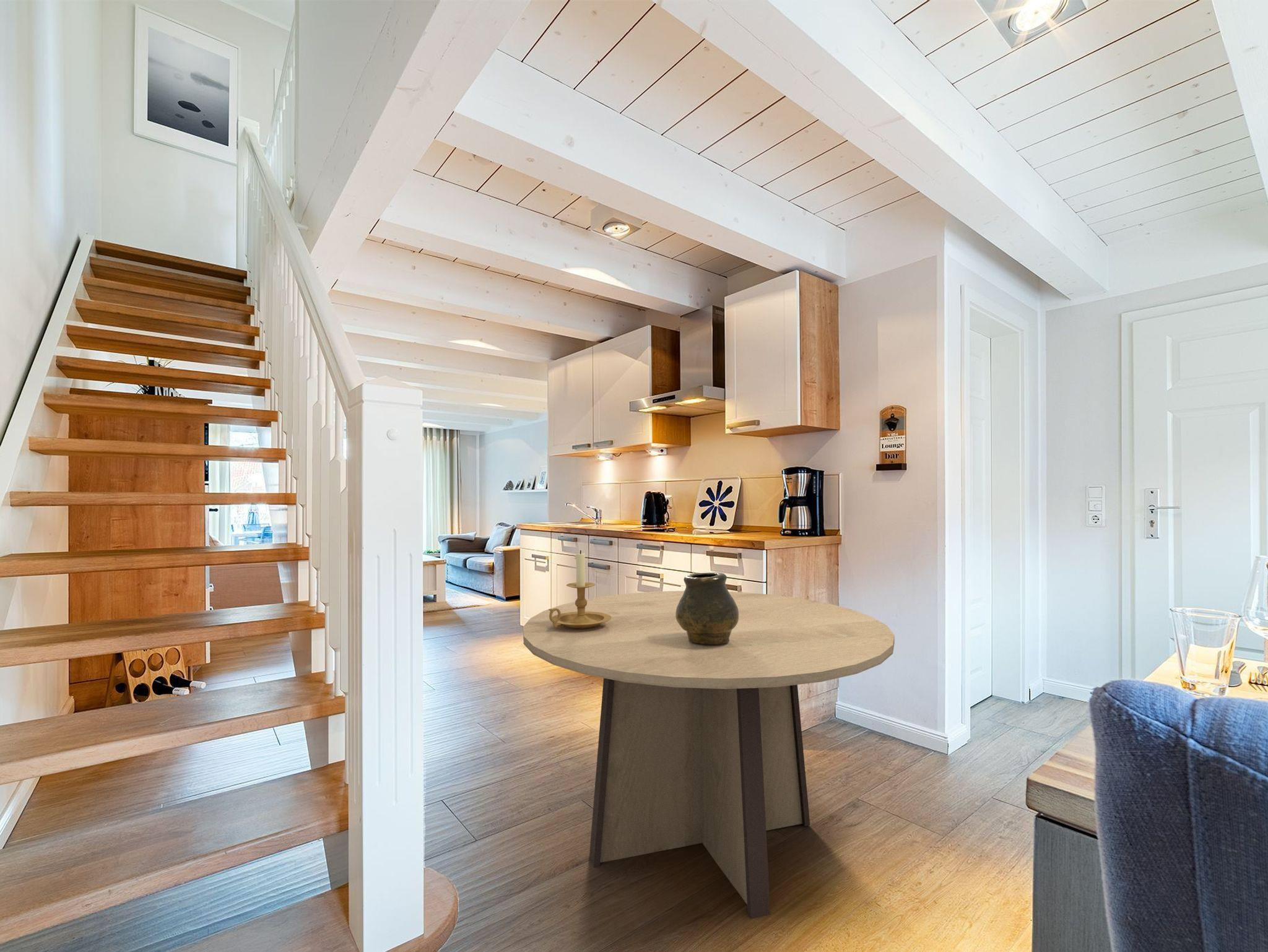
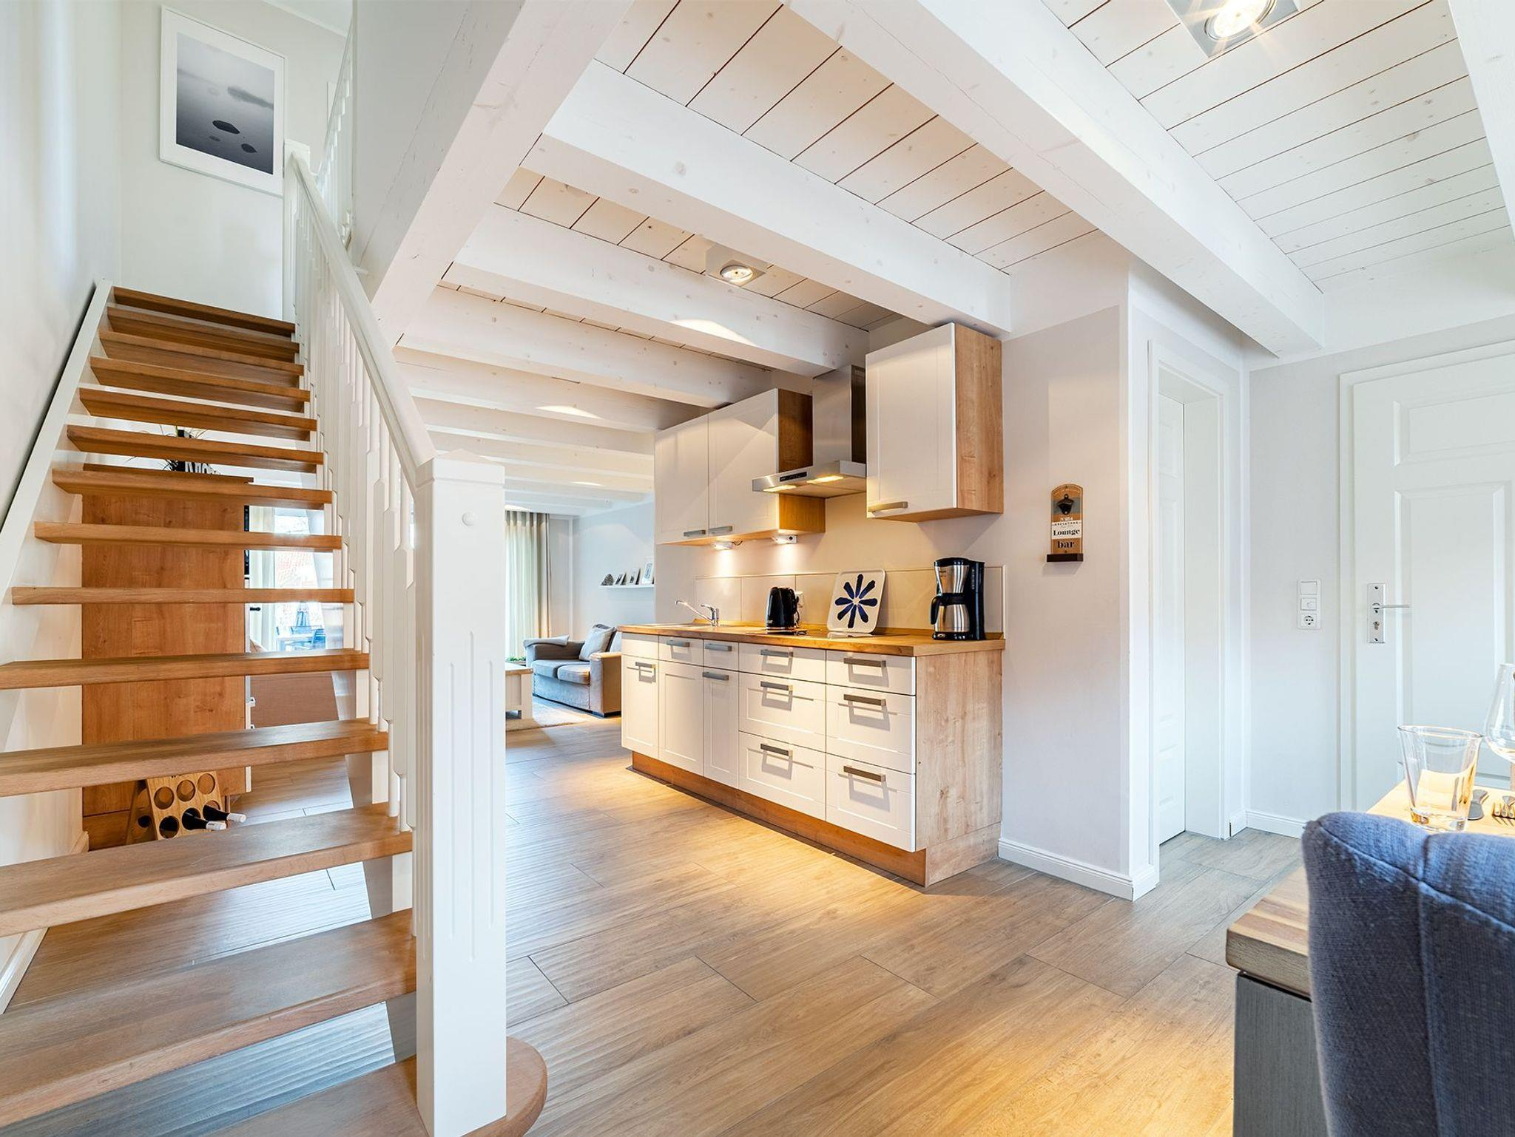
- vase [675,572,739,644]
- dining table [523,591,895,920]
- candle holder [548,550,611,629]
